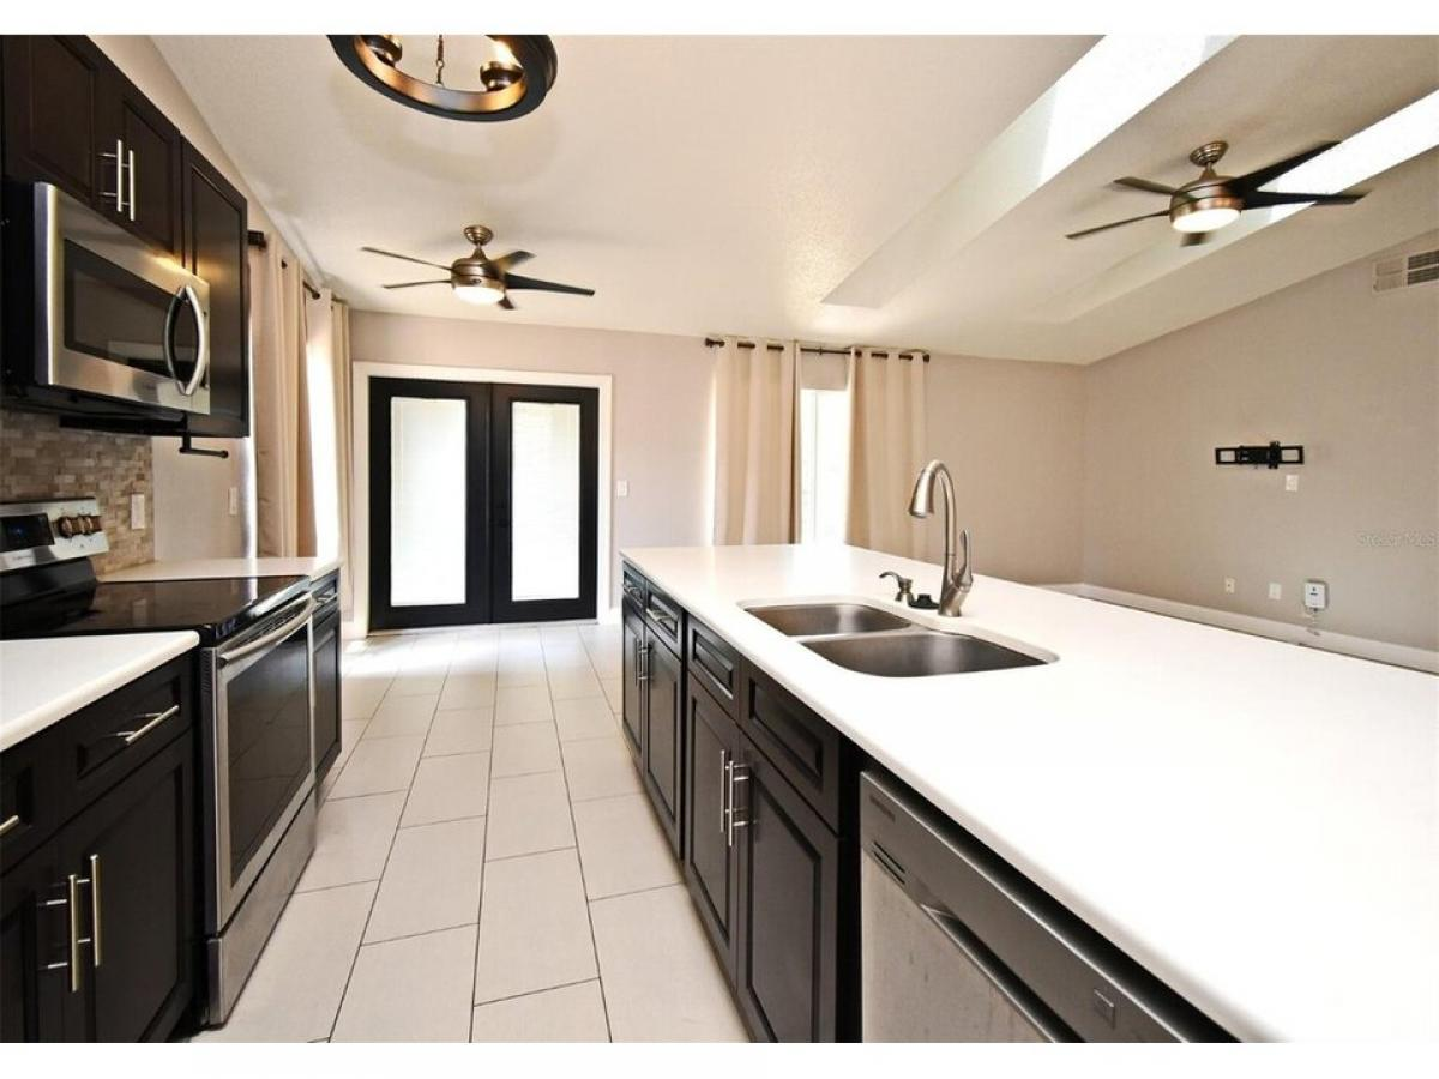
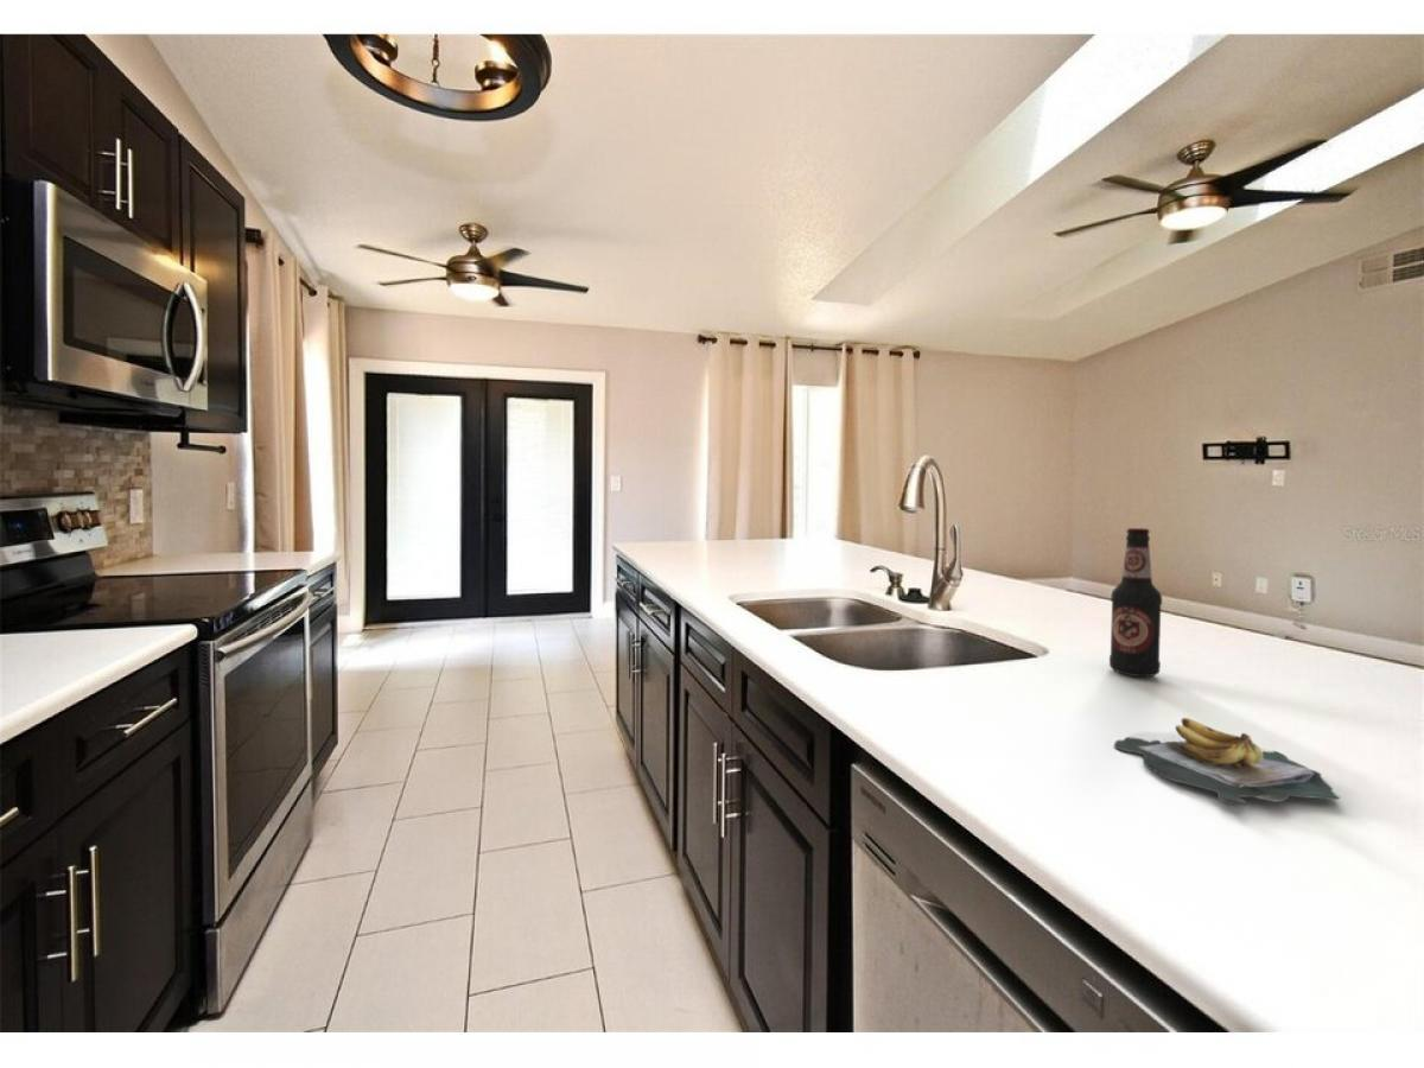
+ bottle [1108,527,1163,678]
+ banana bunch [1113,717,1341,808]
